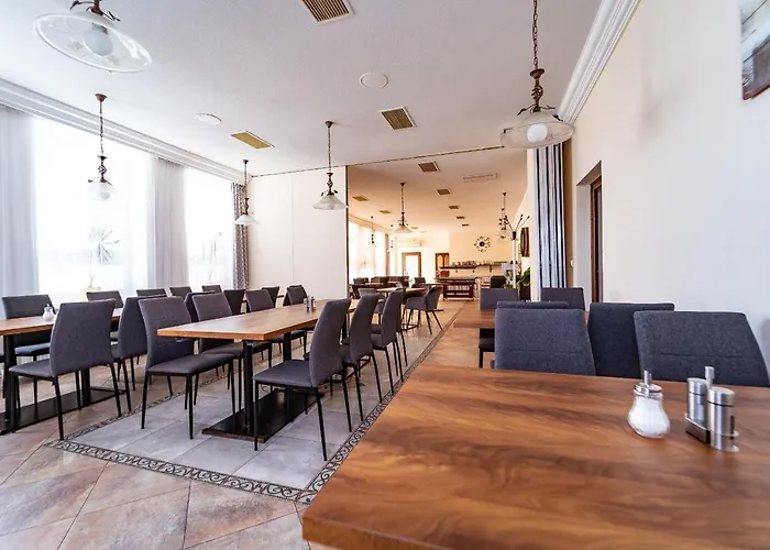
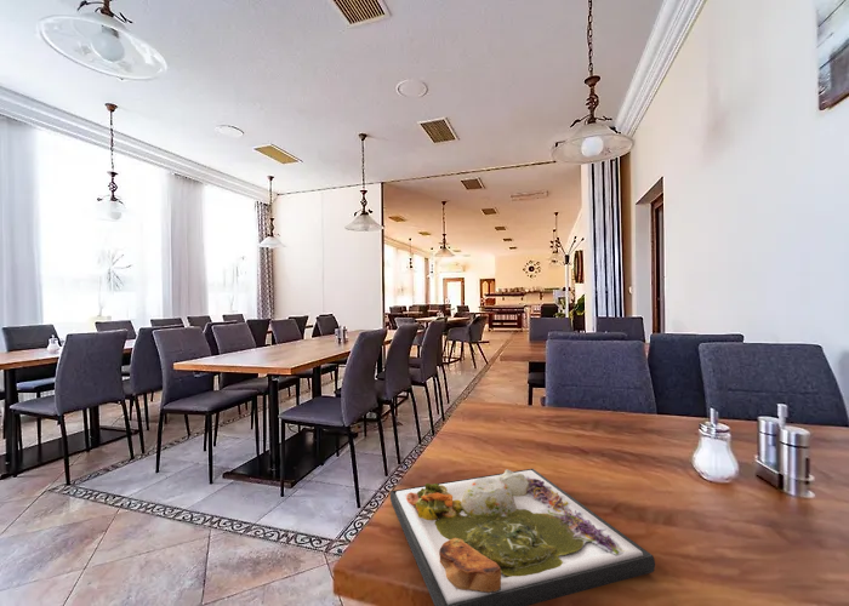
+ dinner plate [389,468,656,606]
